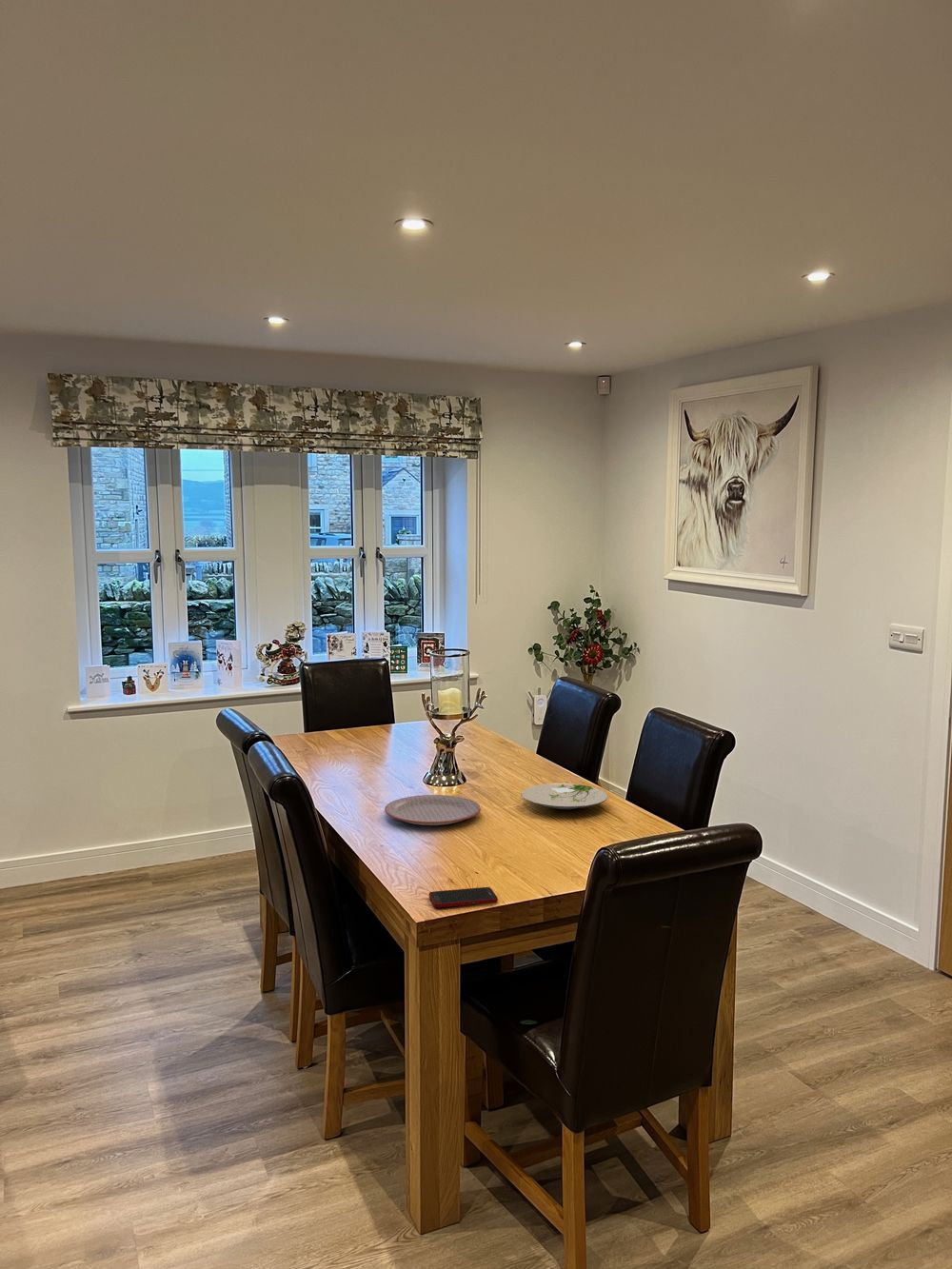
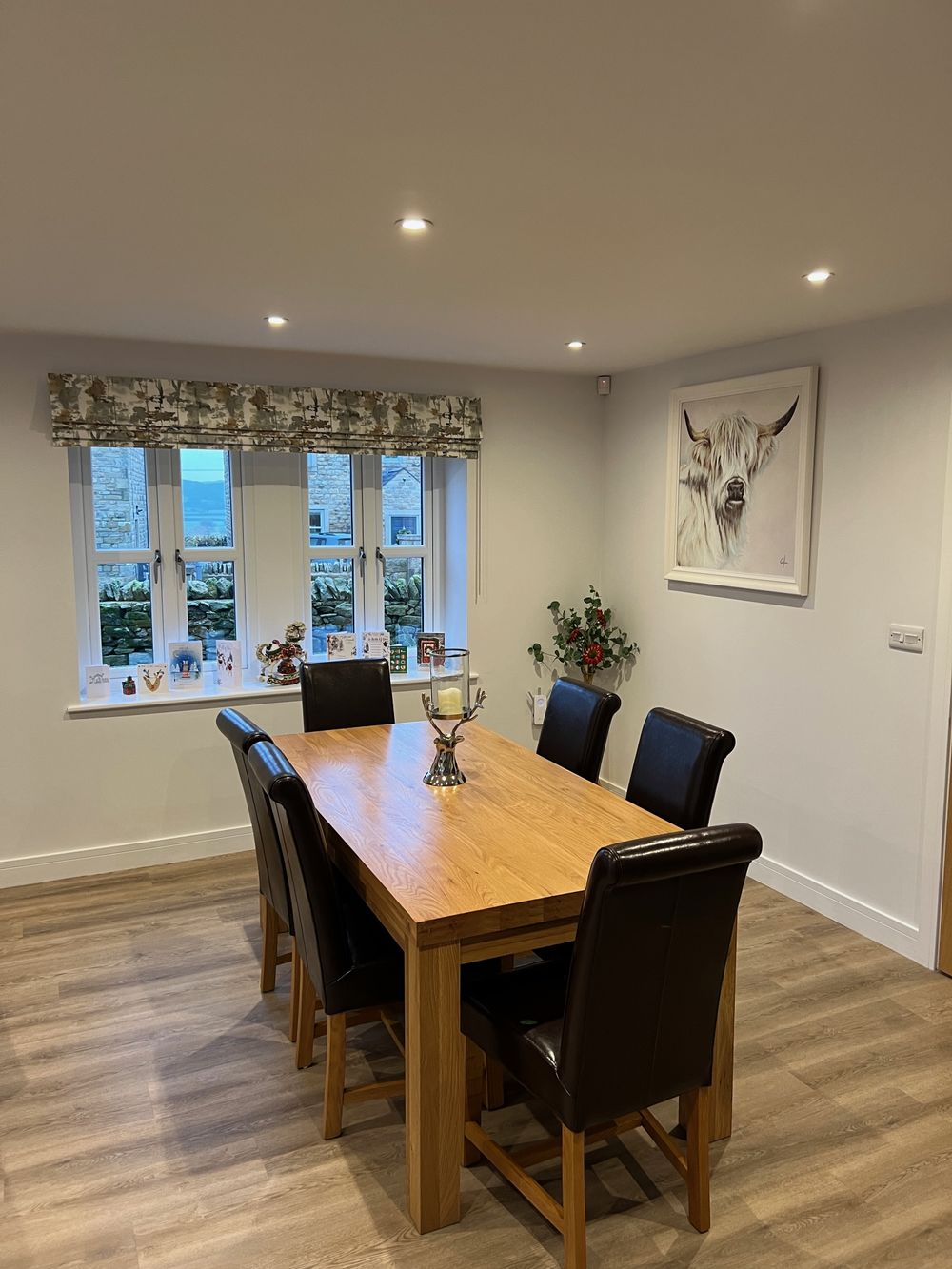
- plate [520,783,608,811]
- plate [384,794,482,826]
- cell phone [428,886,499,908]
